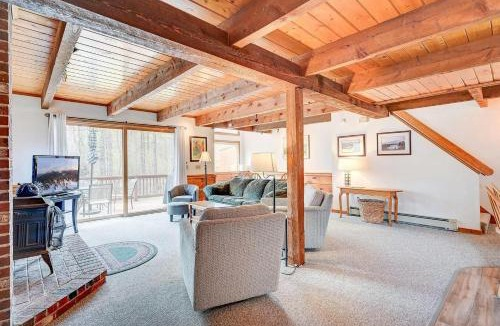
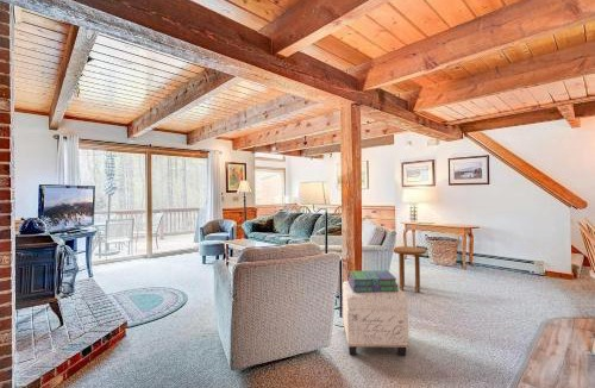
+ stack of books [346,269,399,292]
+ side table [393,245,427,293]
+ ottoman [342,280,409,357]
